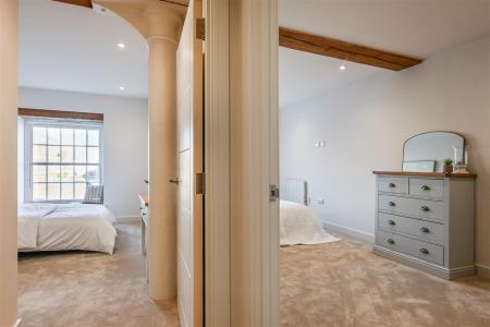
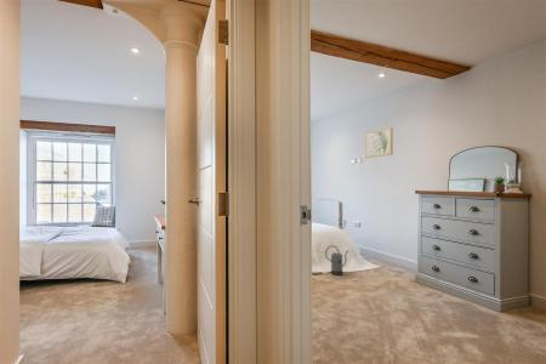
+ watering can [324,244,349,277]
+ wall art [364,126,394,159]
